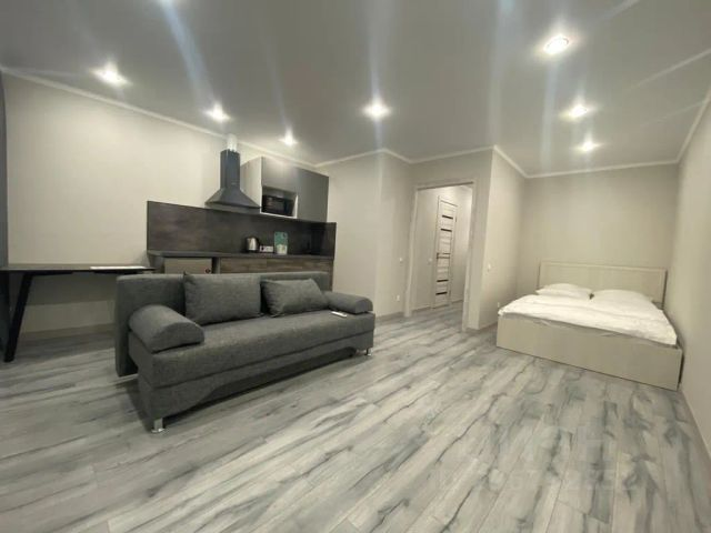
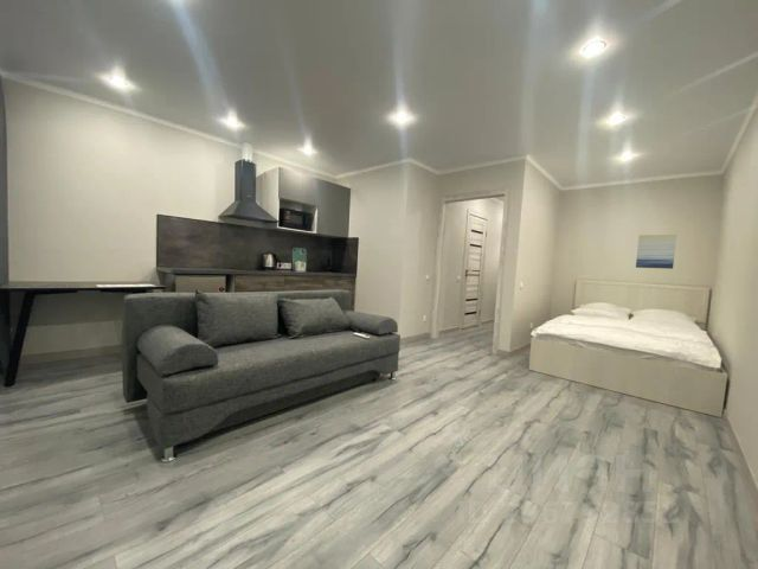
+ wall art [635,234,677,270]
